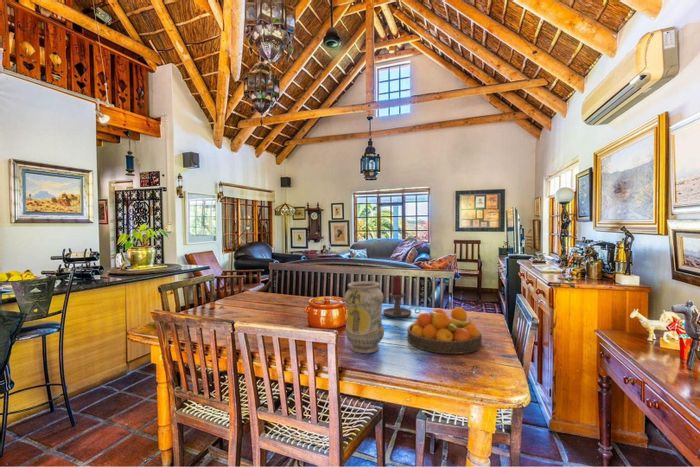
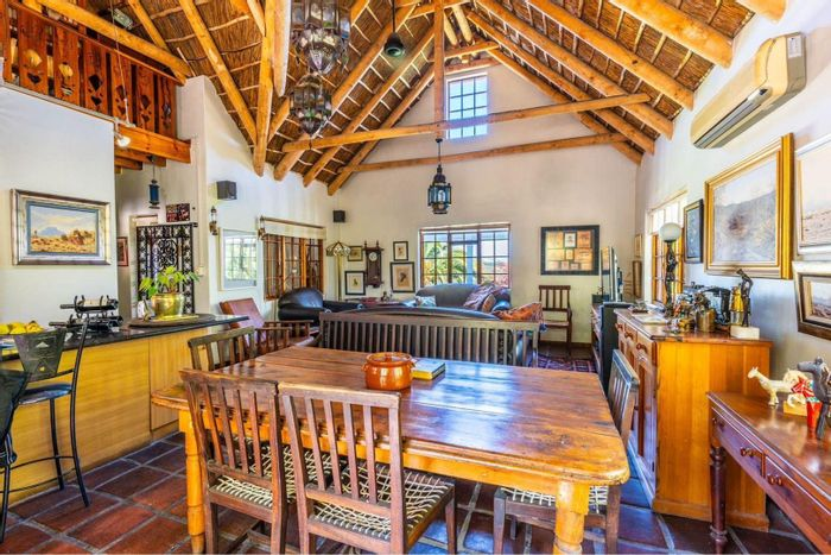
- candle holder [382,274,421,318]
- vase [343,280,385,354]
- fruit bowl [406,306,483,355]
